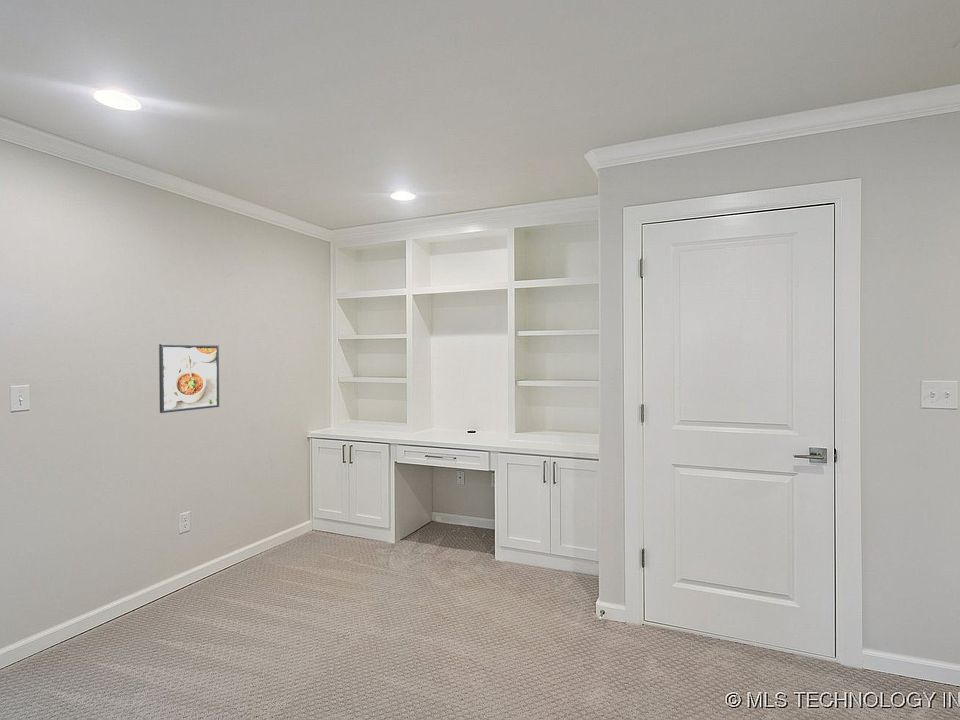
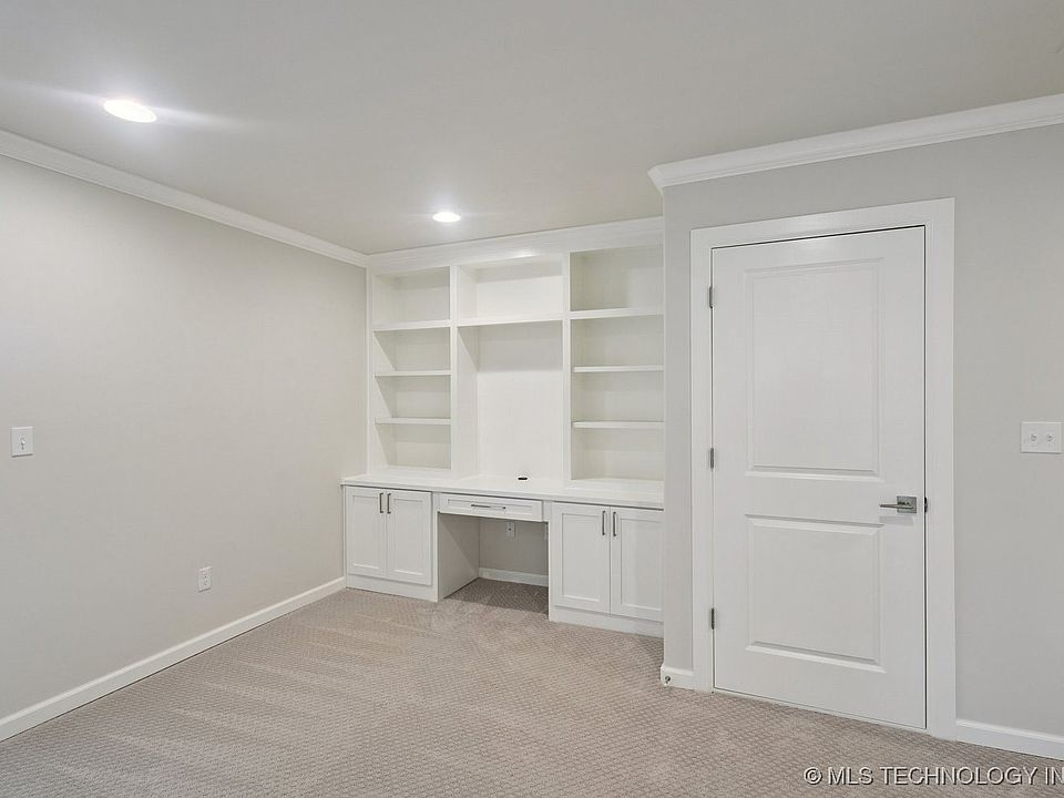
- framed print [158,343,220,414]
